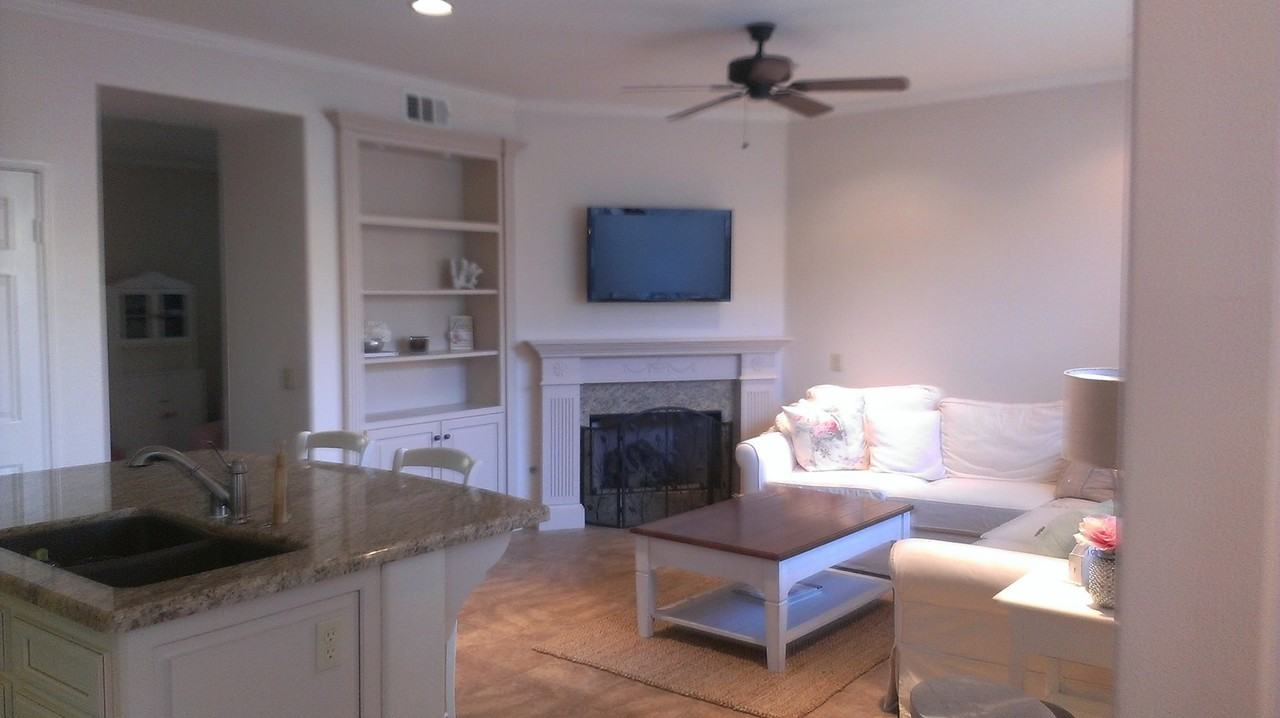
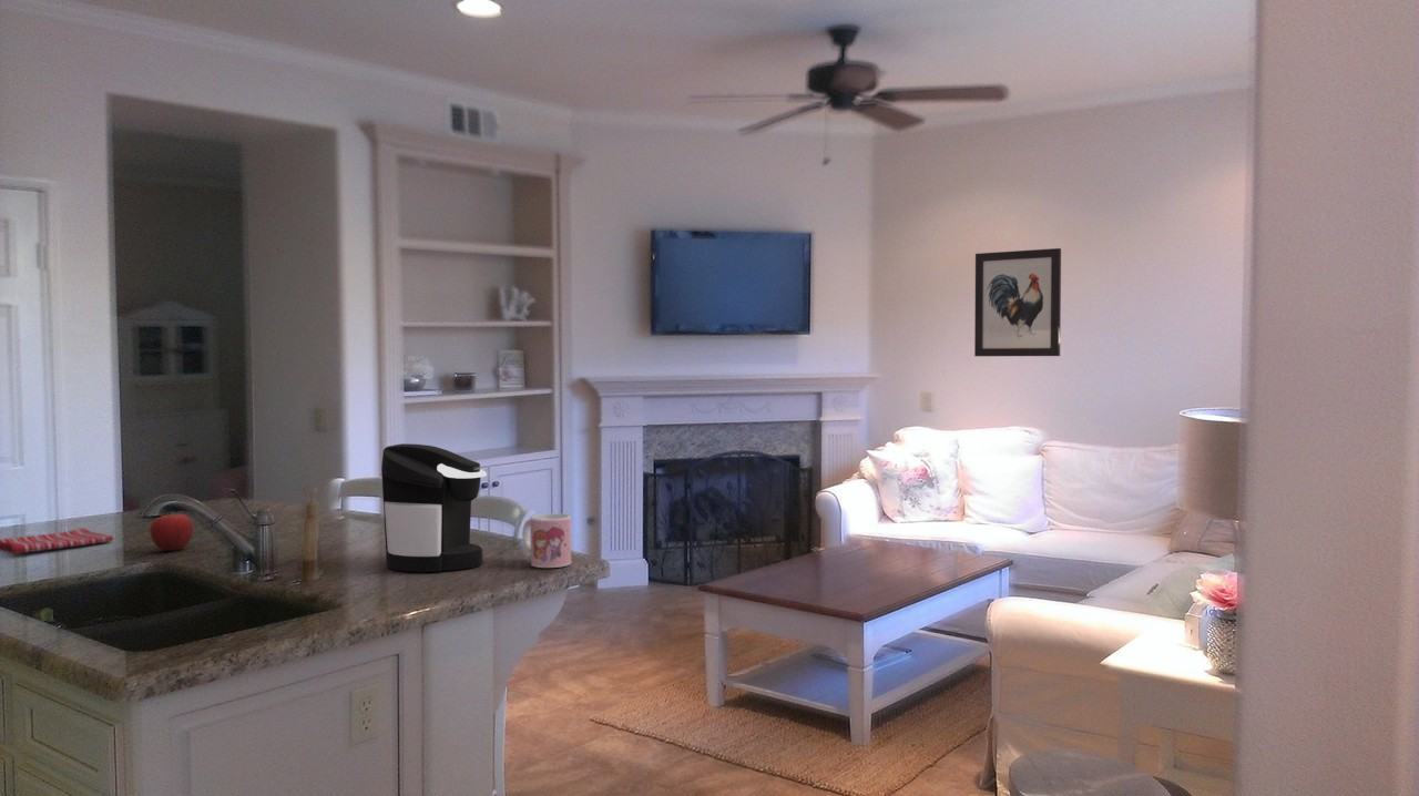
+ dish towel [0,527,114,555]
+ fruit [149,512,194,552]
+ coffee maker [380,442,488,573]
+ wall art [973,247,1062,357]
+ mug [521,512,572,569]
